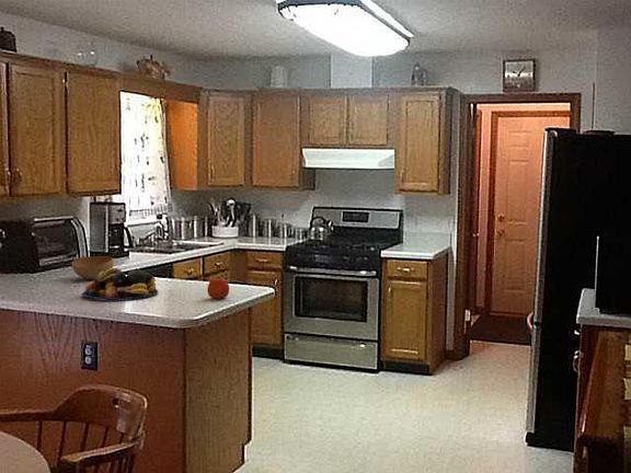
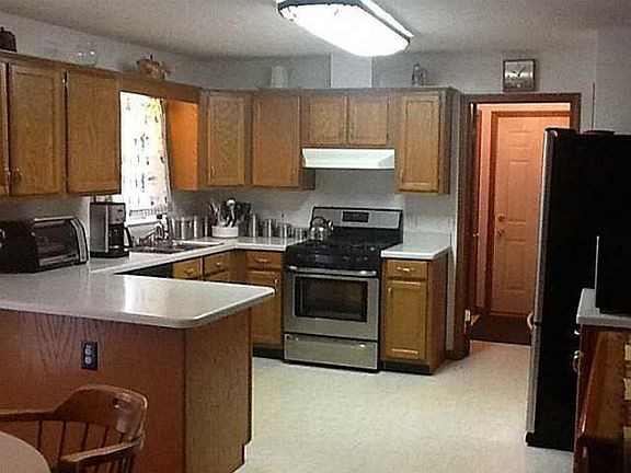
- fruit bowl [81,267,159,301]
- bowl [71,255,114,280]
- apple [206,277,230,300]
